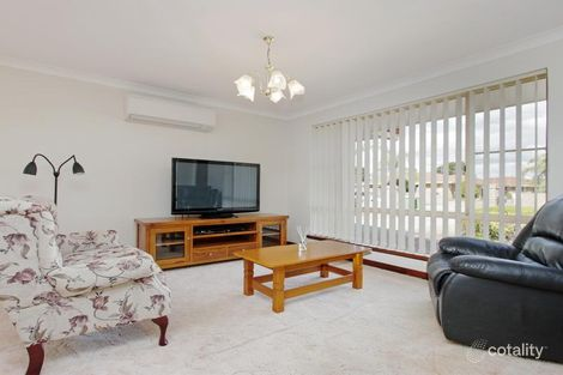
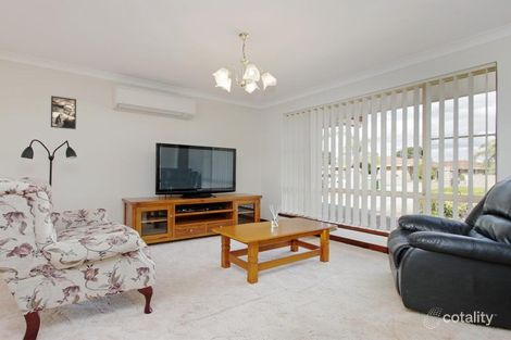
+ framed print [50,95,77,130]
